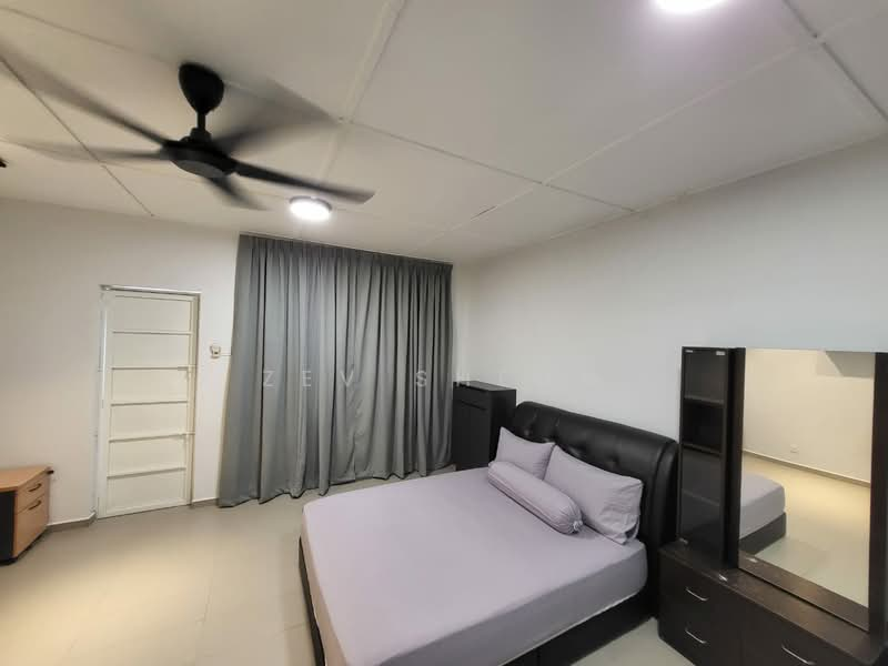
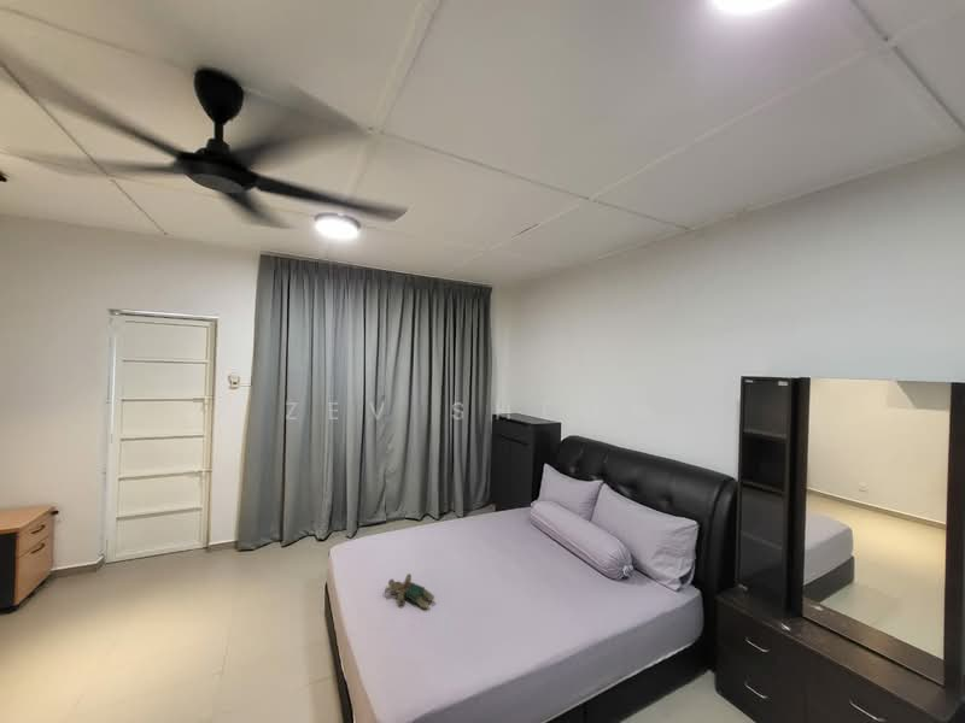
+ teddy bear [384,572,435,610]
